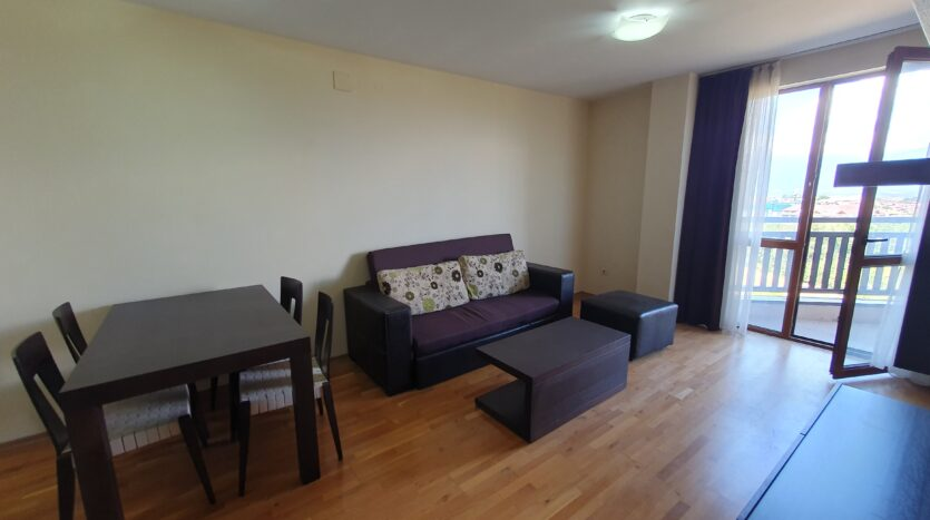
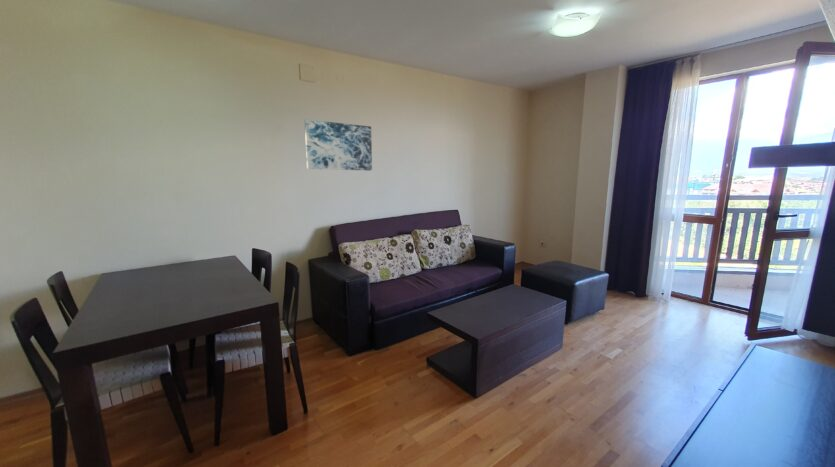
+ wall art [304,118,373,172]
